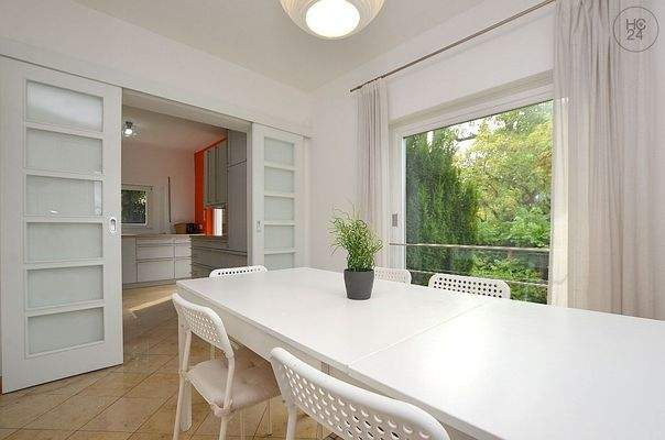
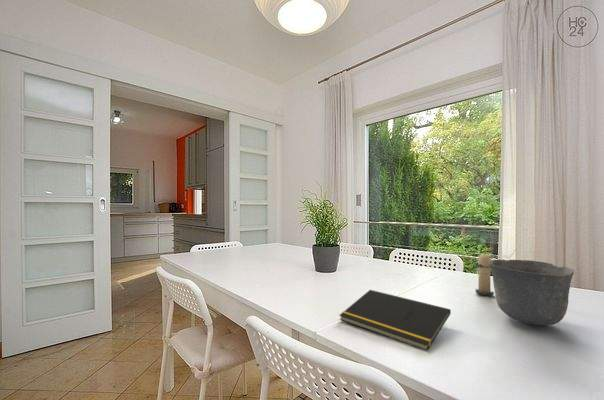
+ notepad [338,289,452,352]
+ candle [474,250,495,297]
+ cup [490,259,575,326]
